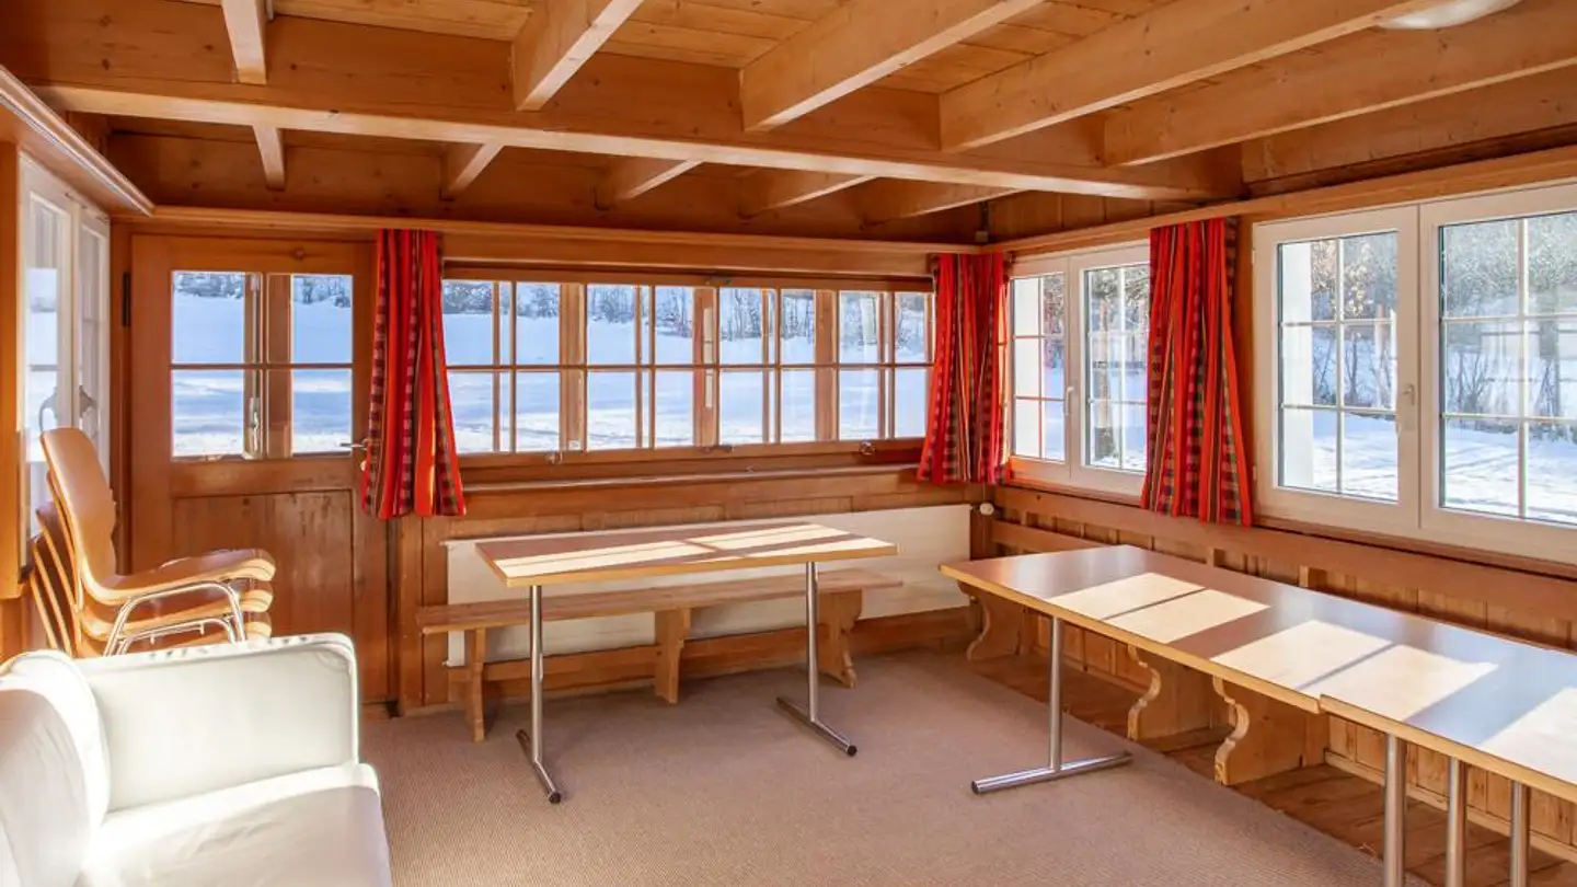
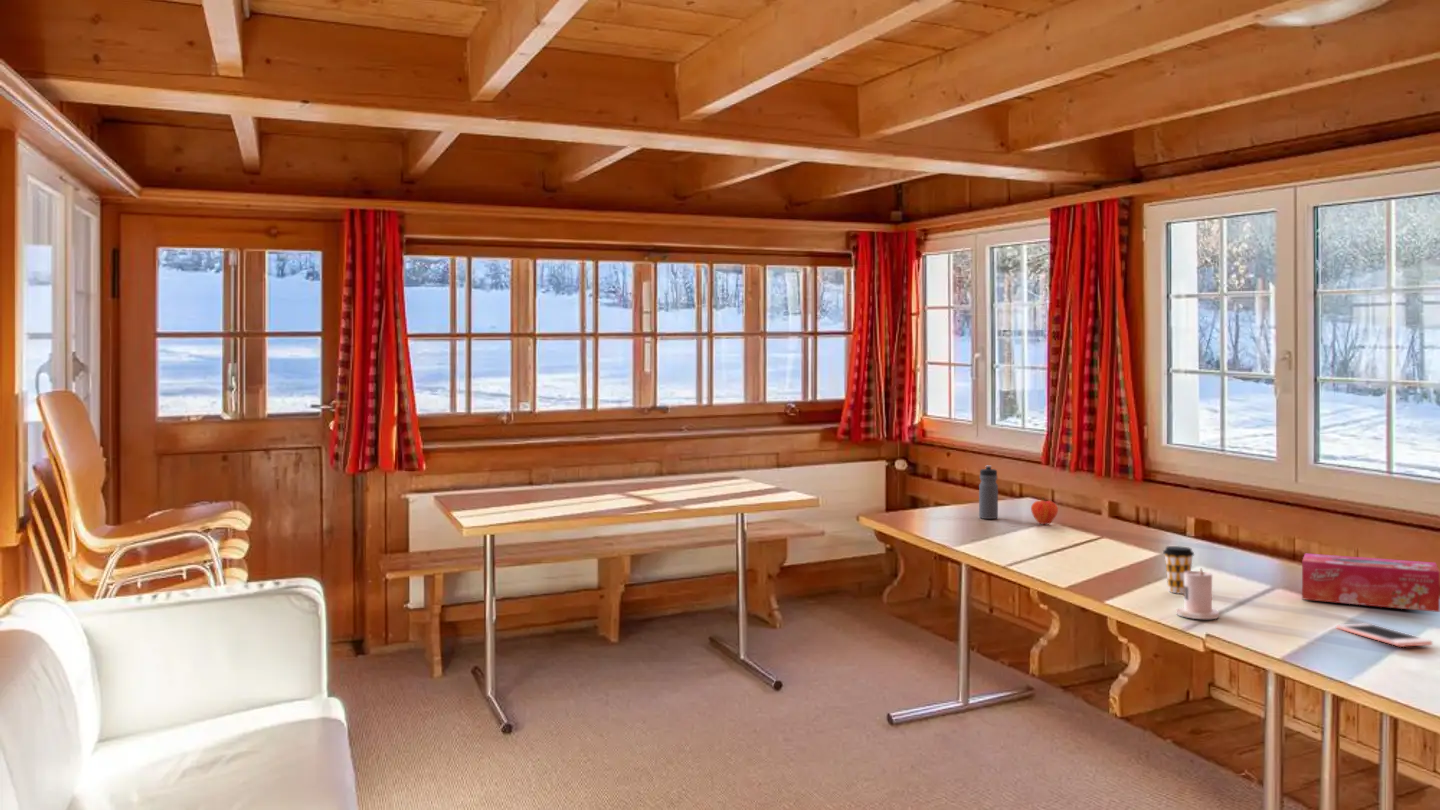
+ tissue box [1301,552,1440,613]
+ candle [1175,568,1220,620]
+ fruit [1030,496,1059,525]
+ cell phone [1335,623,1433,648]
+ coffee cup [1162,545,1195,595]
+ water bottle [978,465,999,520]
